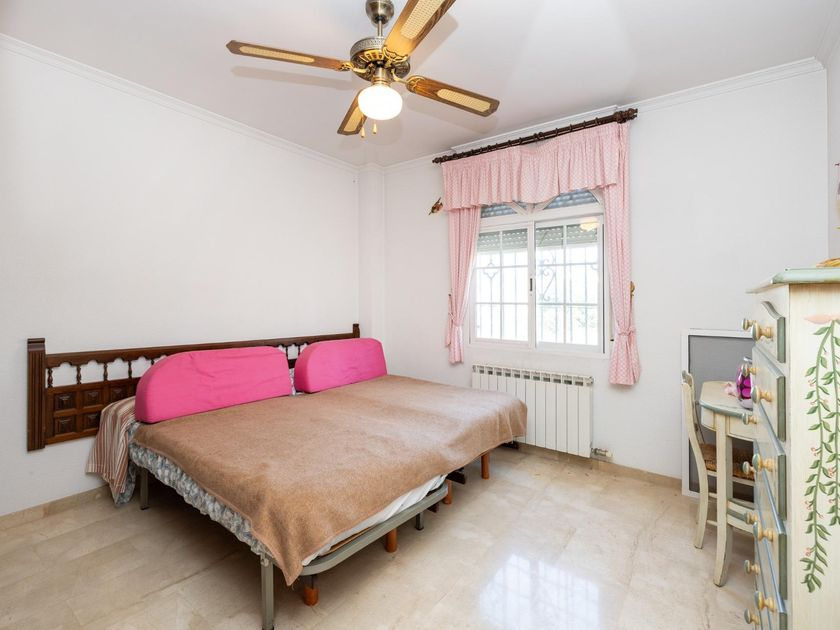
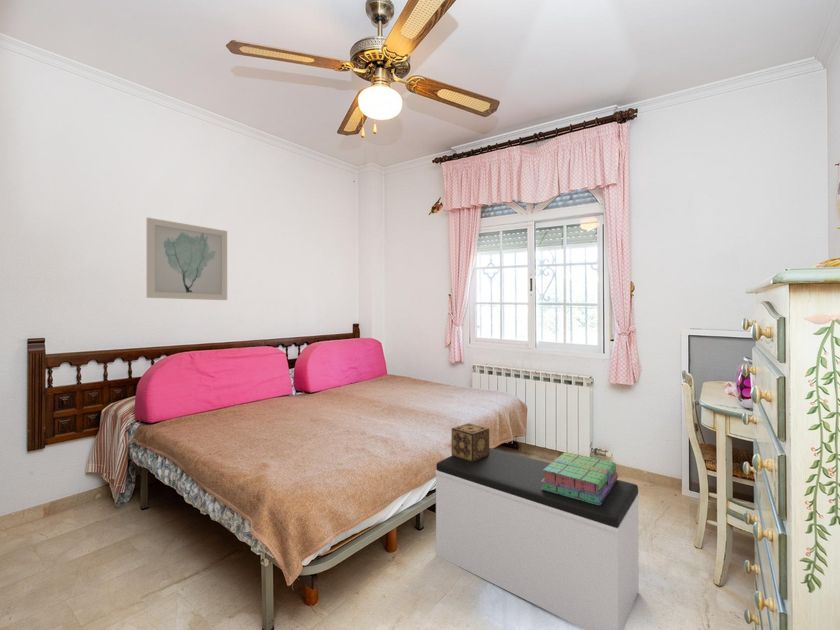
+ wall art [146,217,228,301]
+ stack of books [541,451,619,505]
+ decorative box [451,422,490,462]
+ bench [435,447,640,630]
